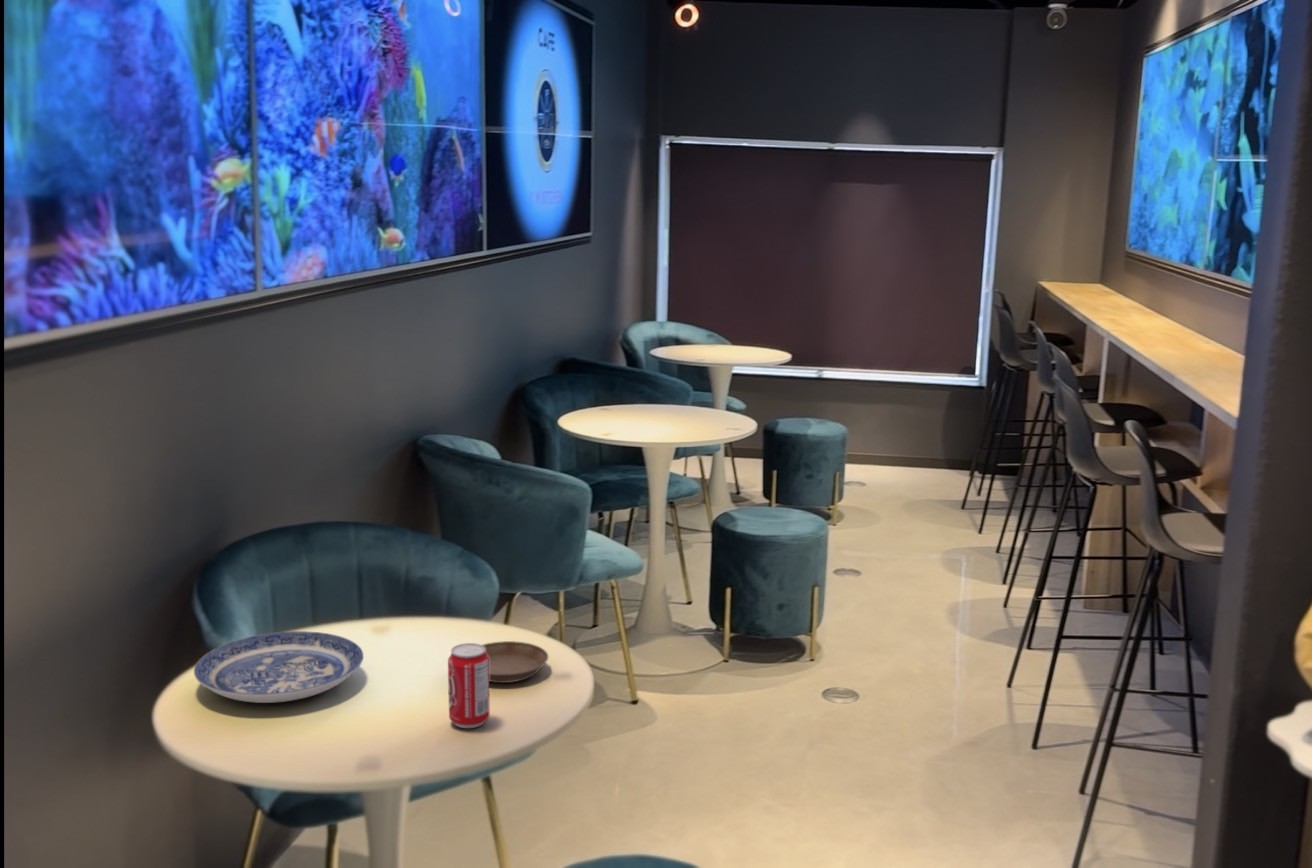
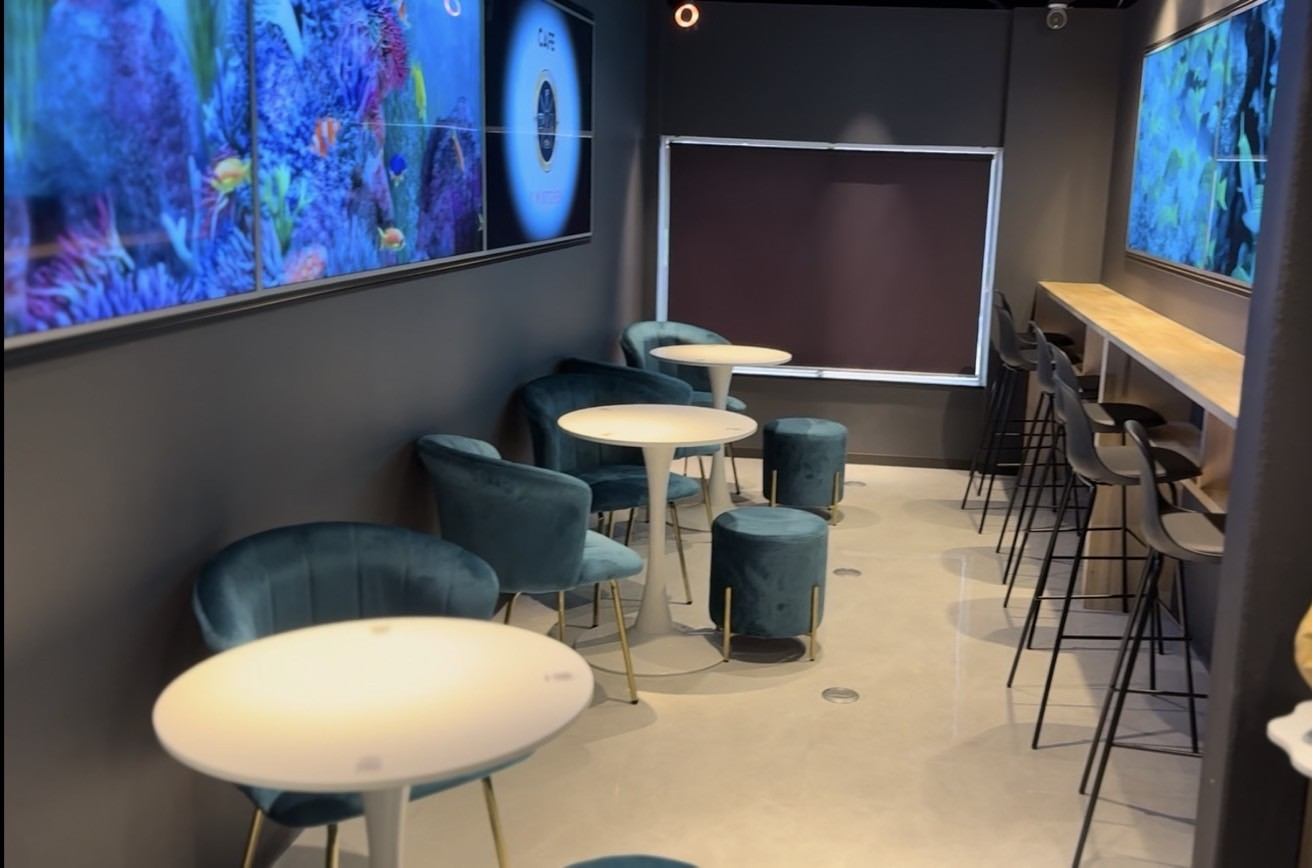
- plate [193,630,365,704]
- beverage can [447,642,491,729]
- saucer [481,640,549,684]
